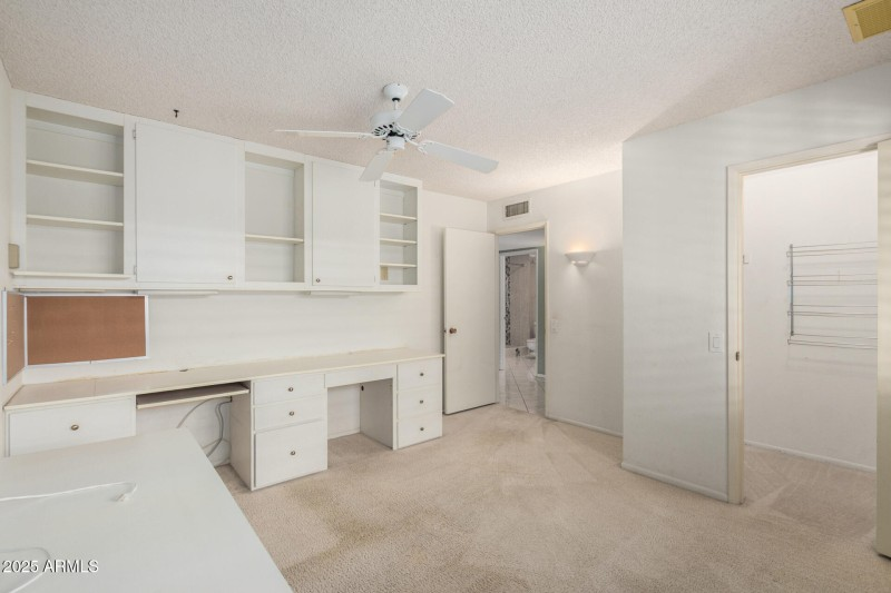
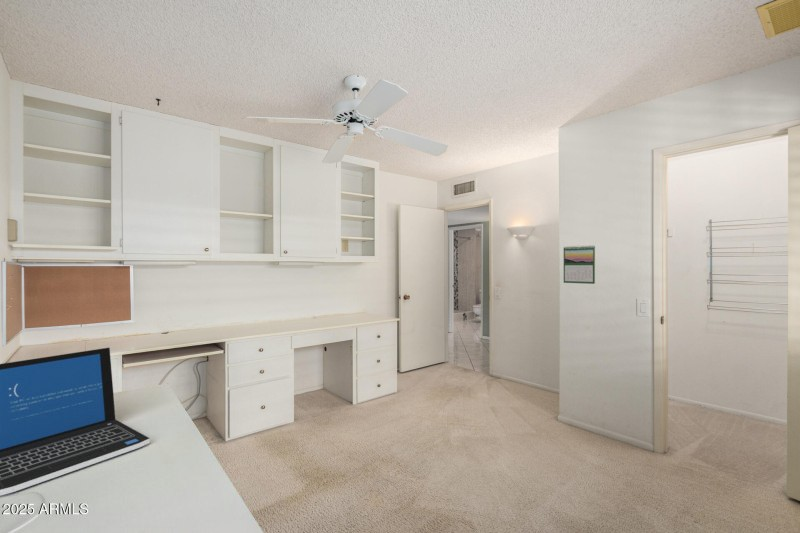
+ laptop [0,346,151,497]
+ calendar [563,244,596,285]
